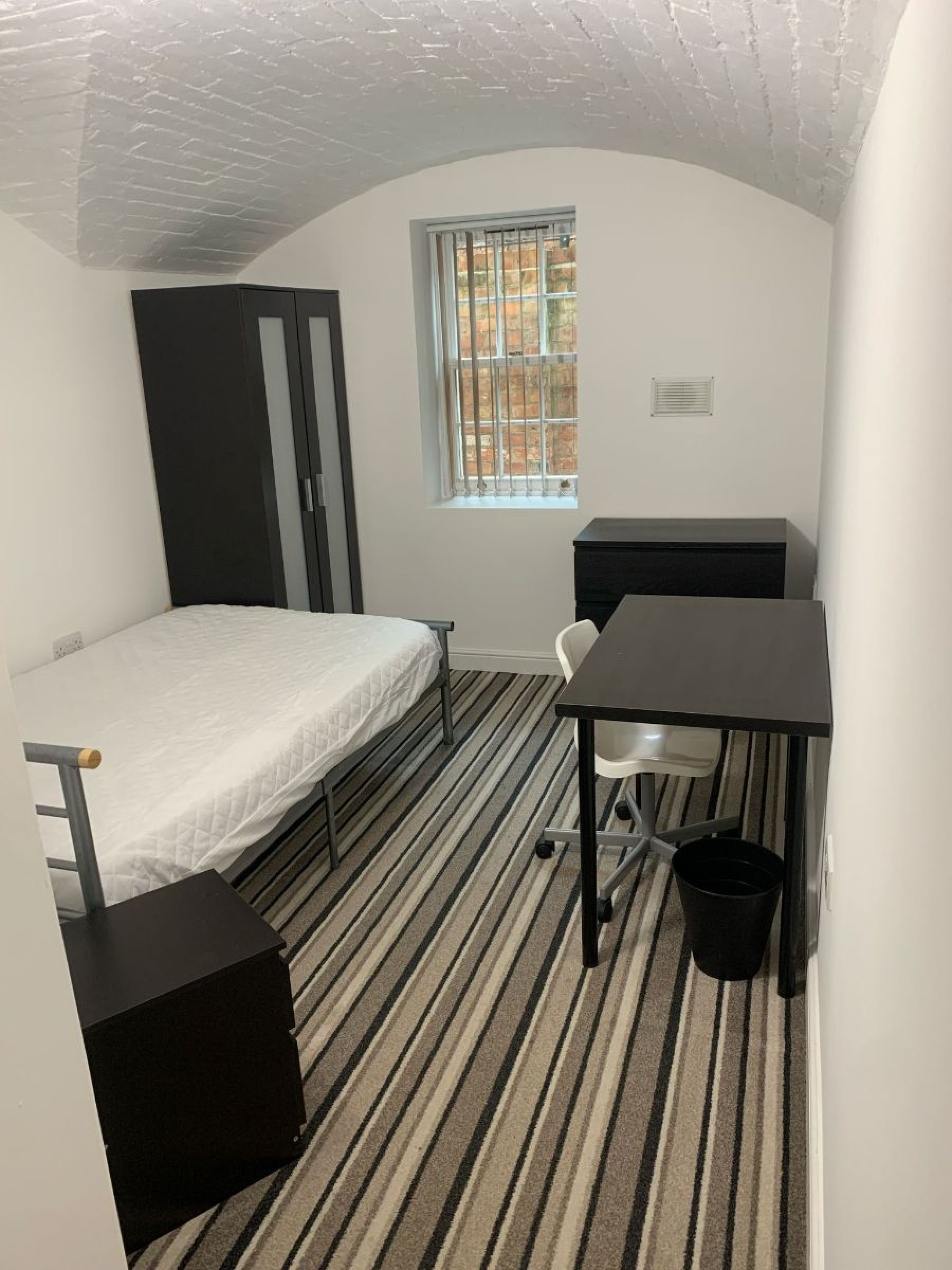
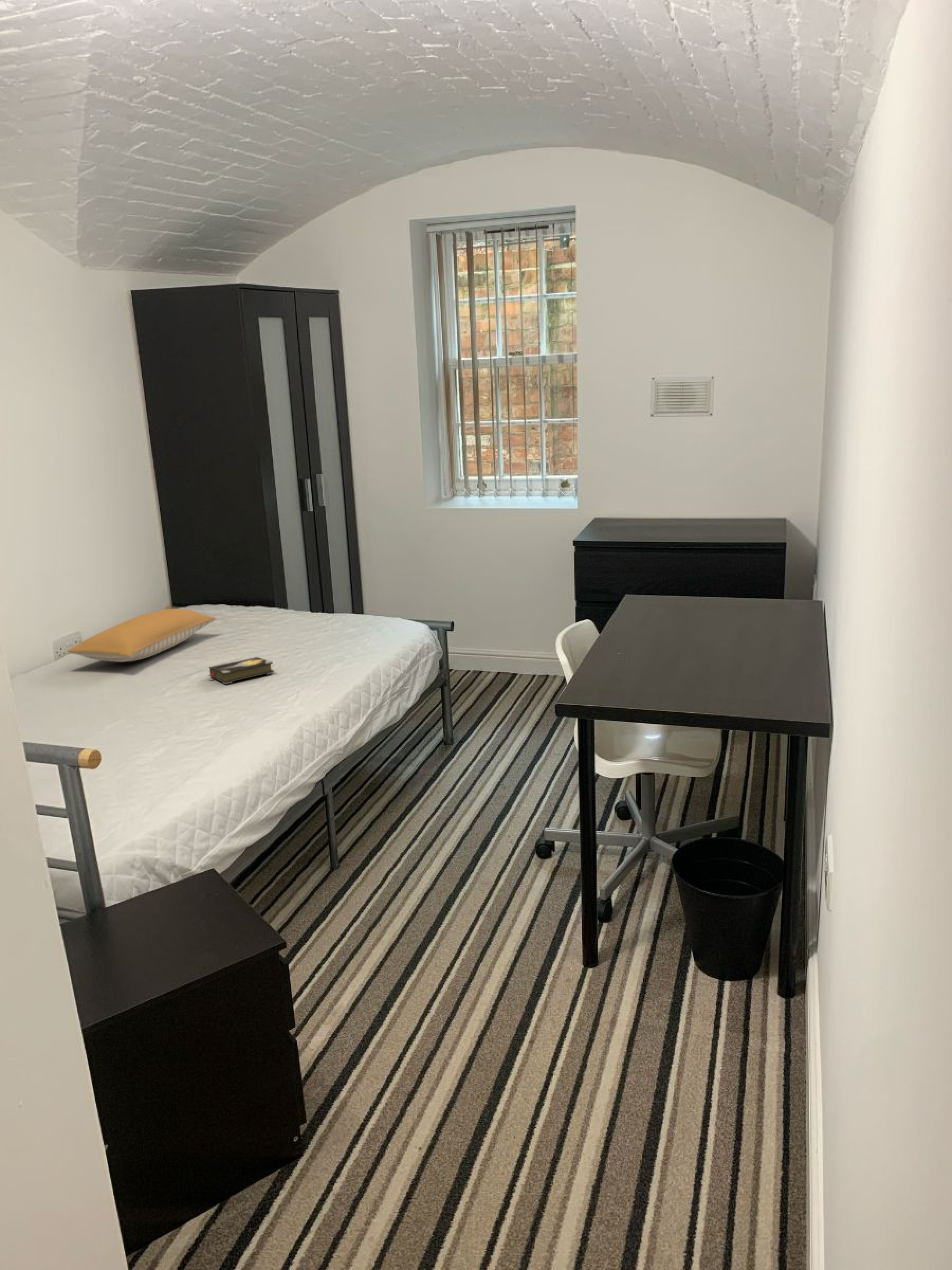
+ hardback book [206,657,274,685]
+ pillow [67,608,217,663]
